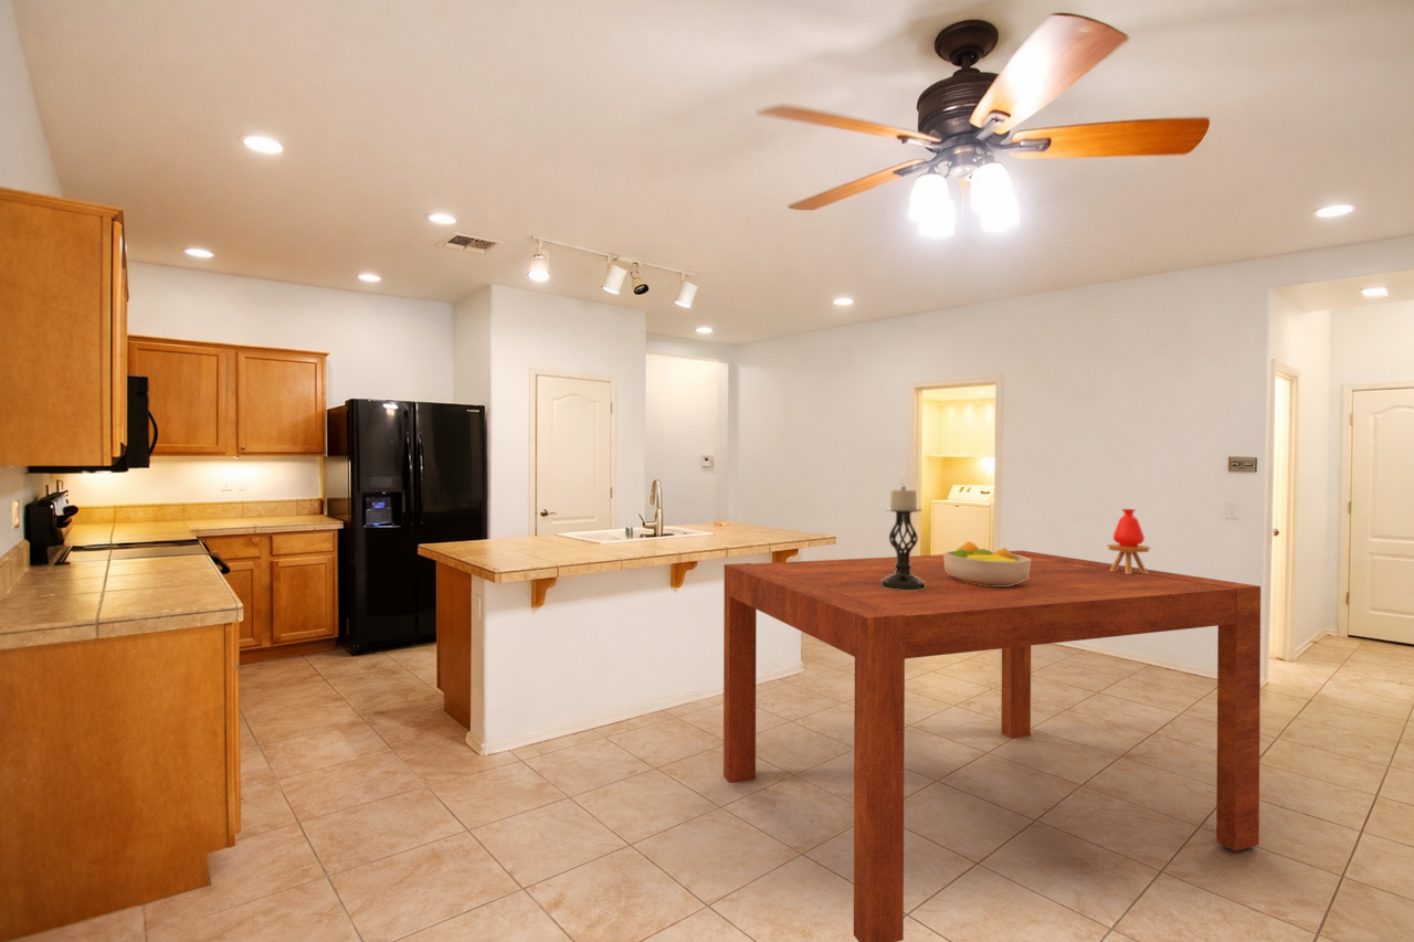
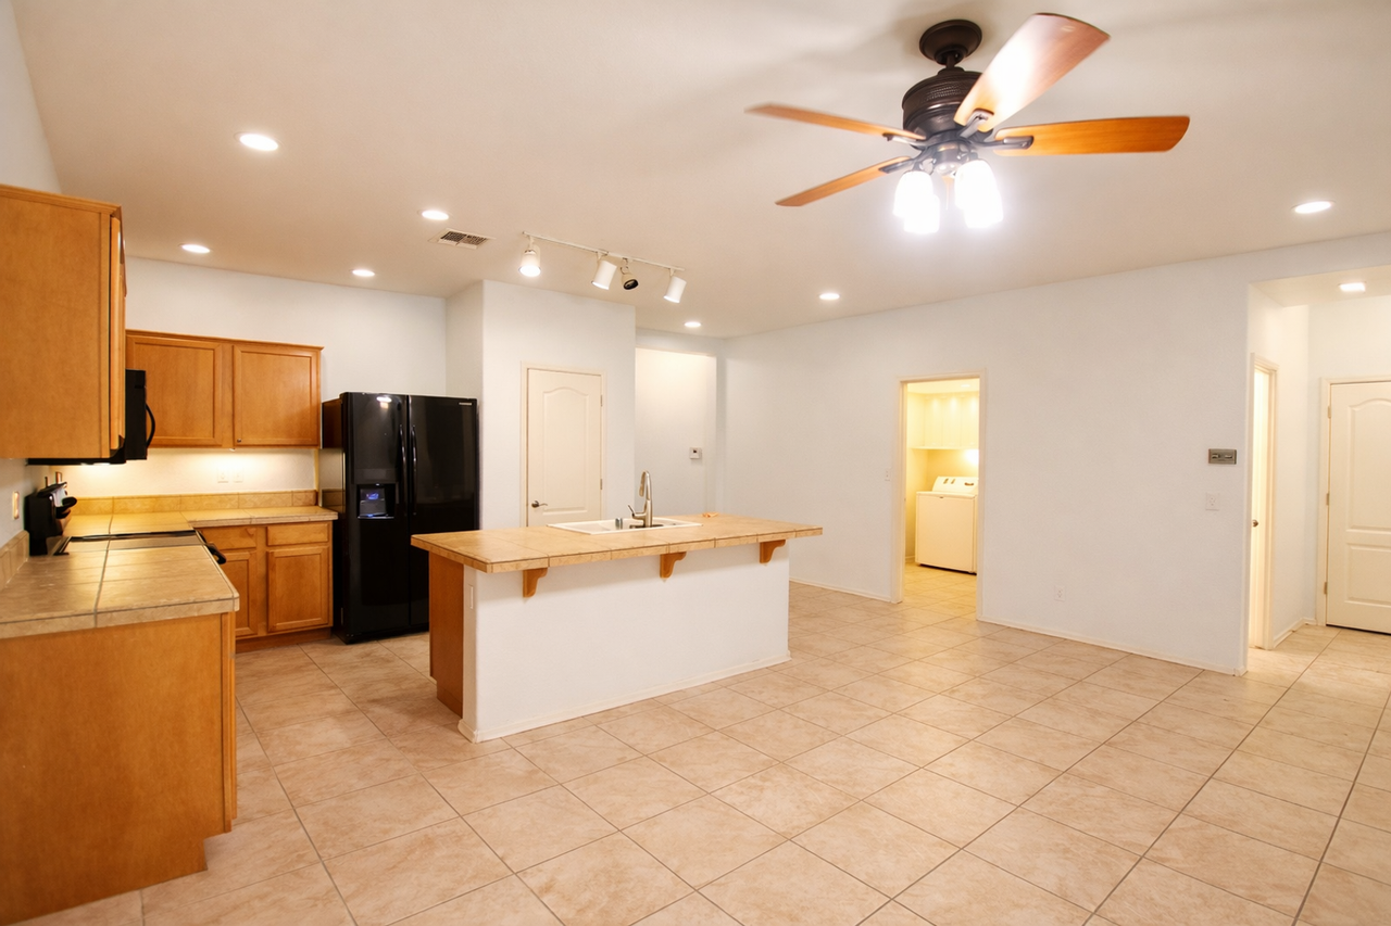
- fruit bowl [942,540,1031,586]
- vase [1106,508,1151,573]
- dining table [722,550,1262,942]
- candle holder [882,485,926,591]
